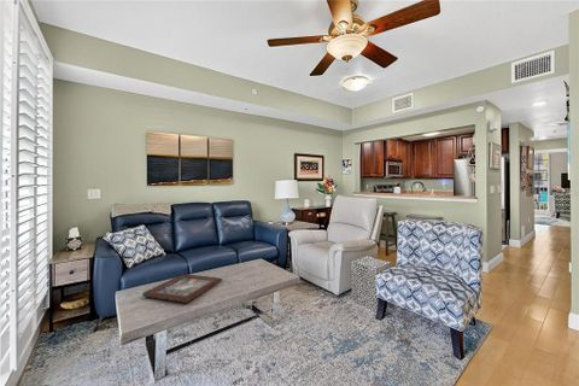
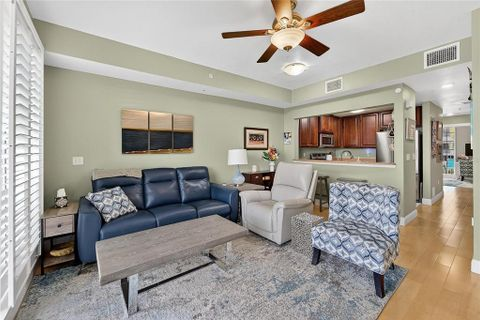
- decorative tray [141,273,223,304]
